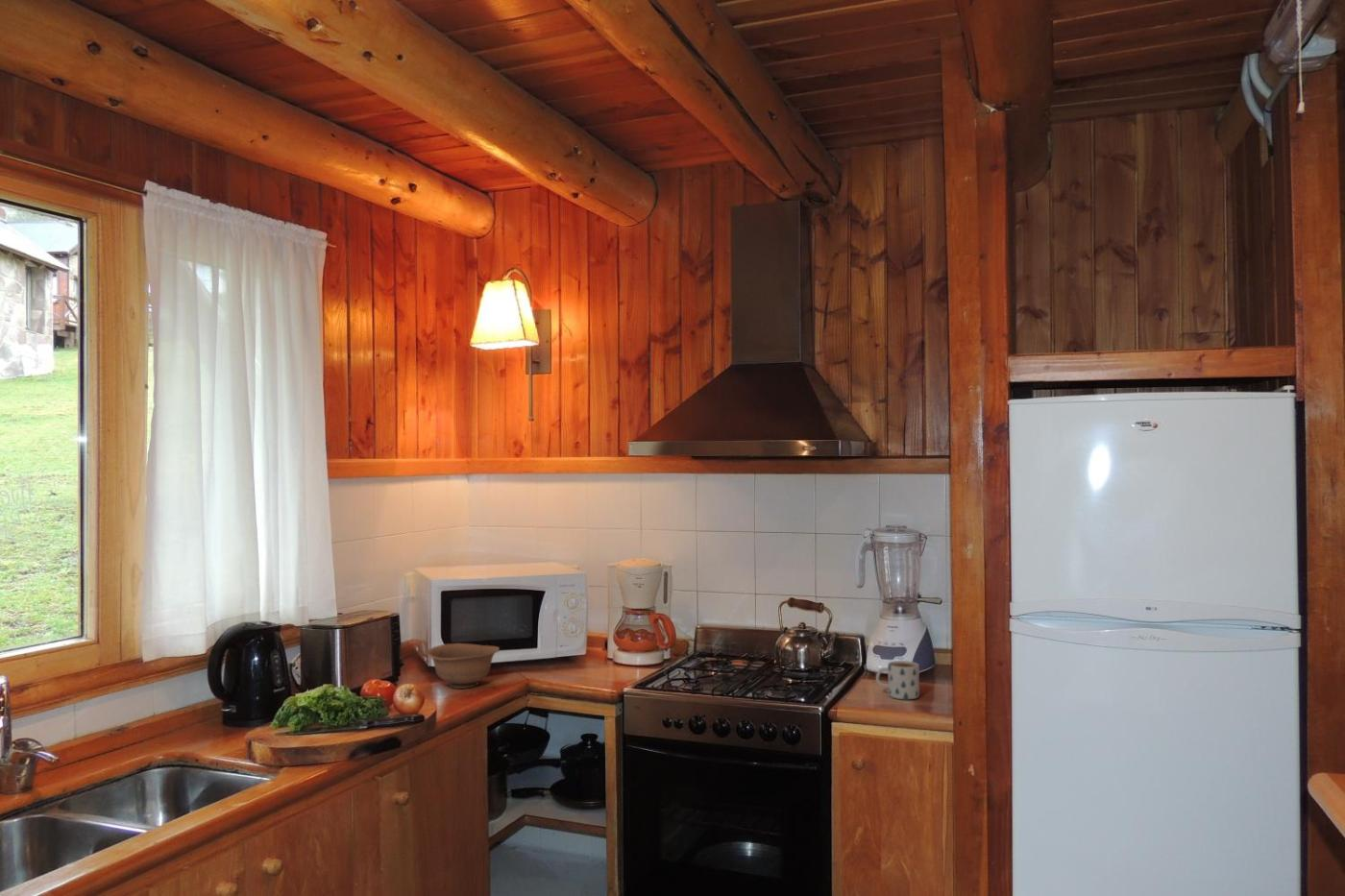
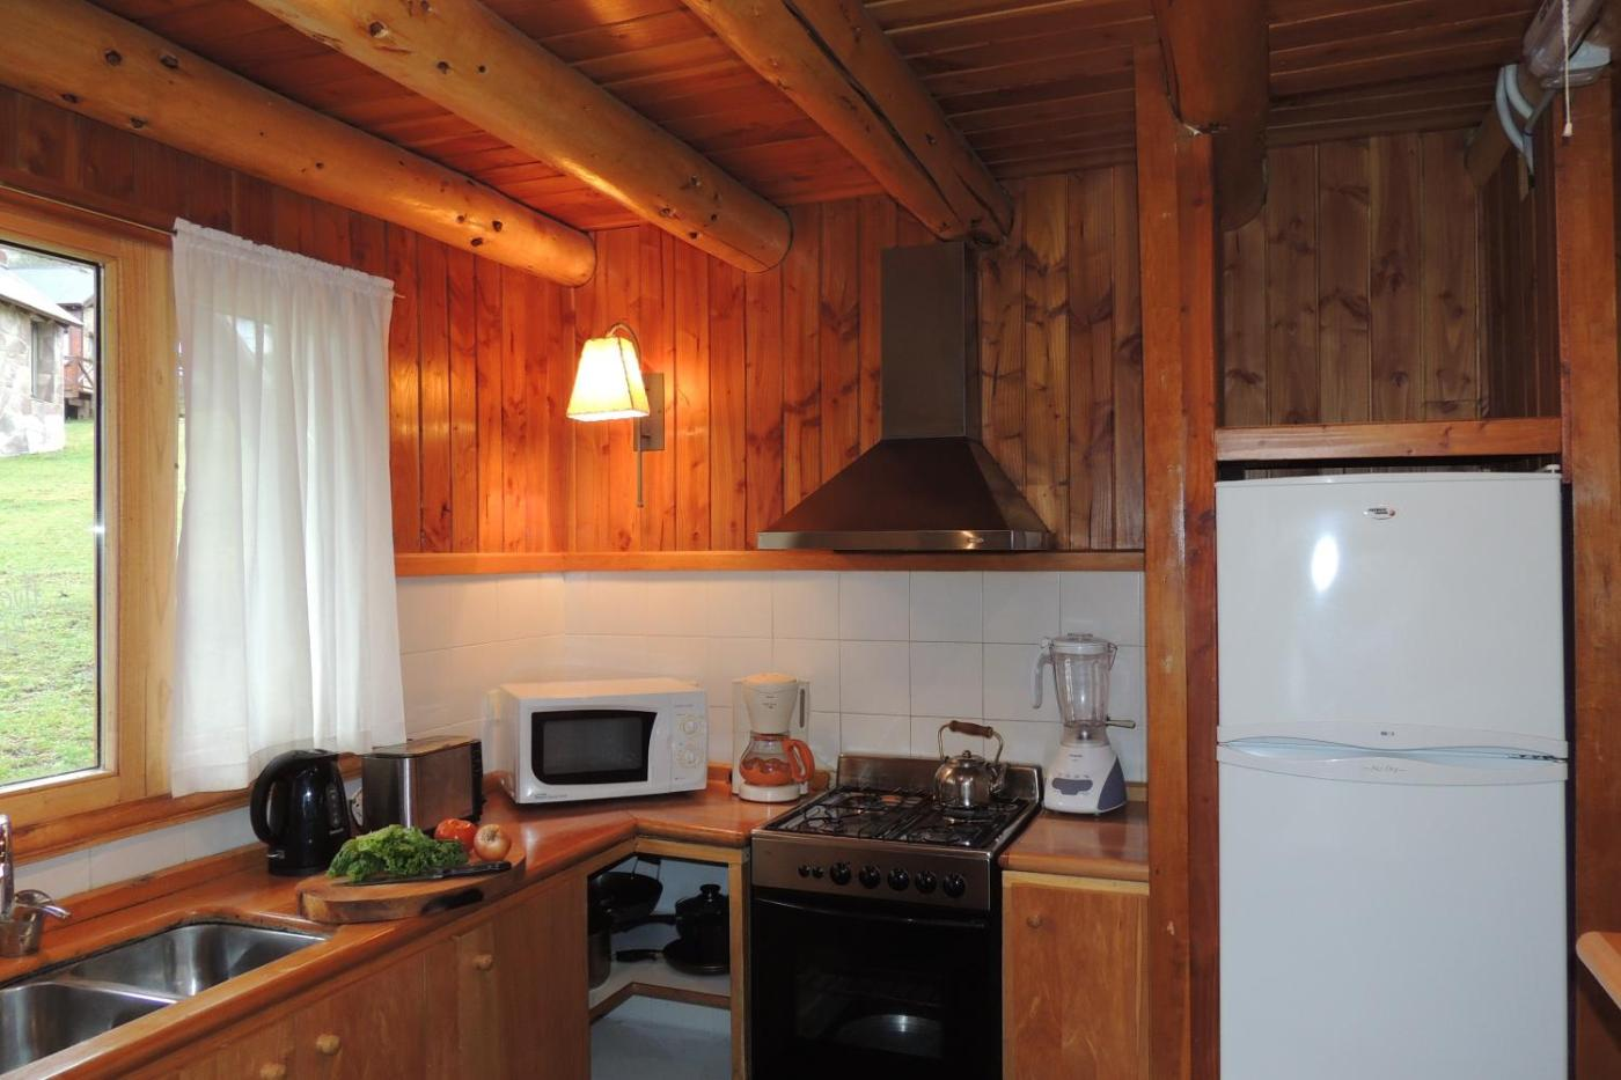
- mug [875,660,920,700]
- bowl [425,642,501,690]
